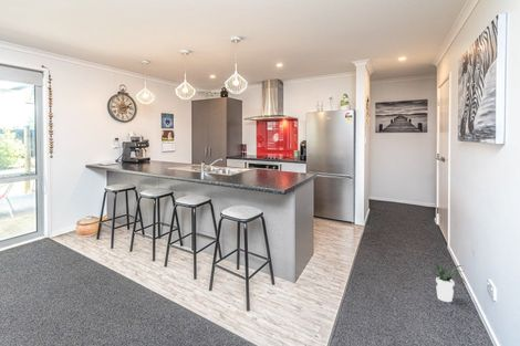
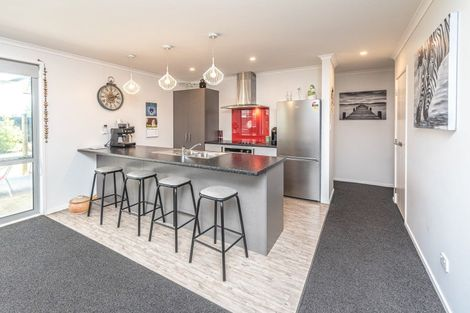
- potted plant [424,260,467,303]
